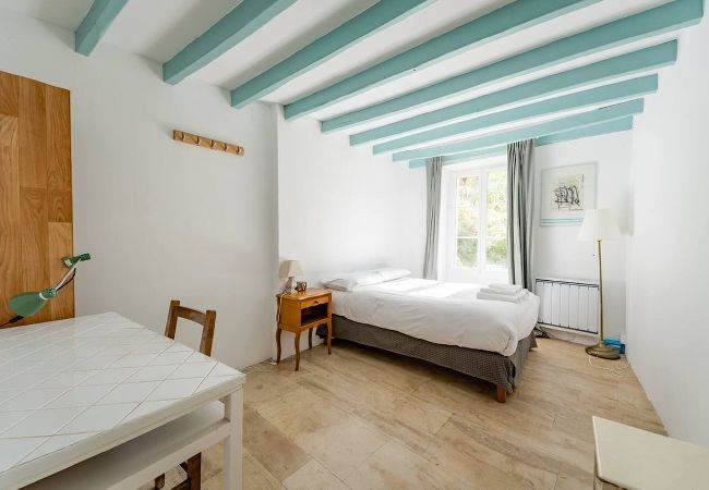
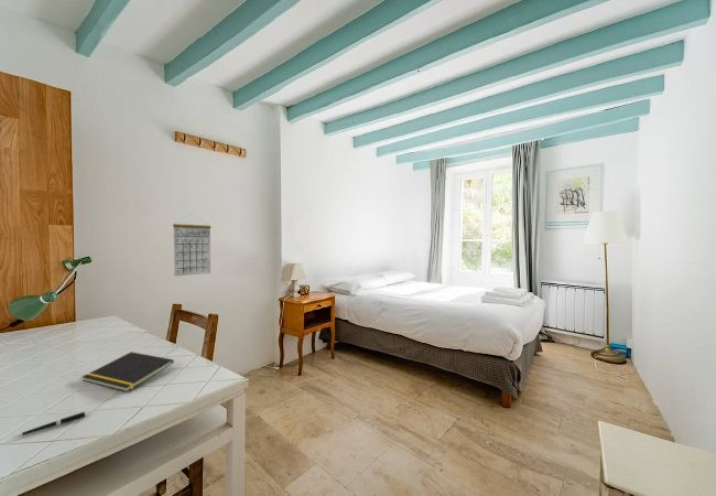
+ calendar [172,213,211,278]
+ notepad [82,351,175,392]
+ pen [11,410,88,439]
